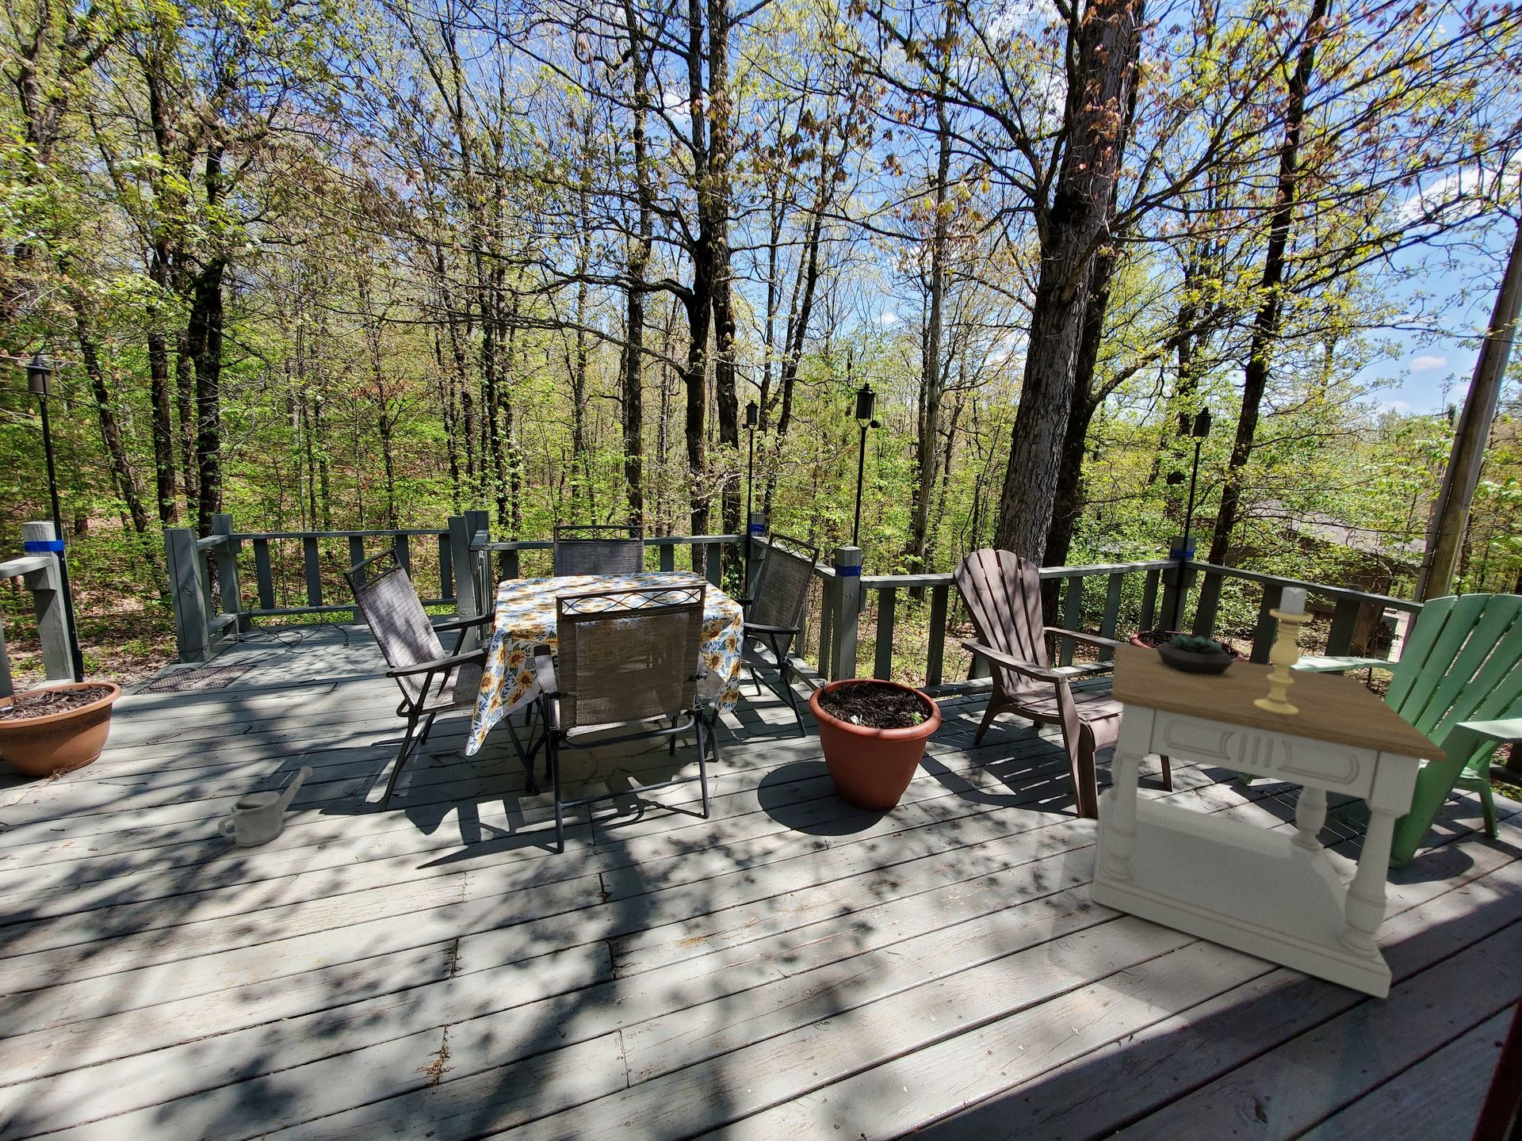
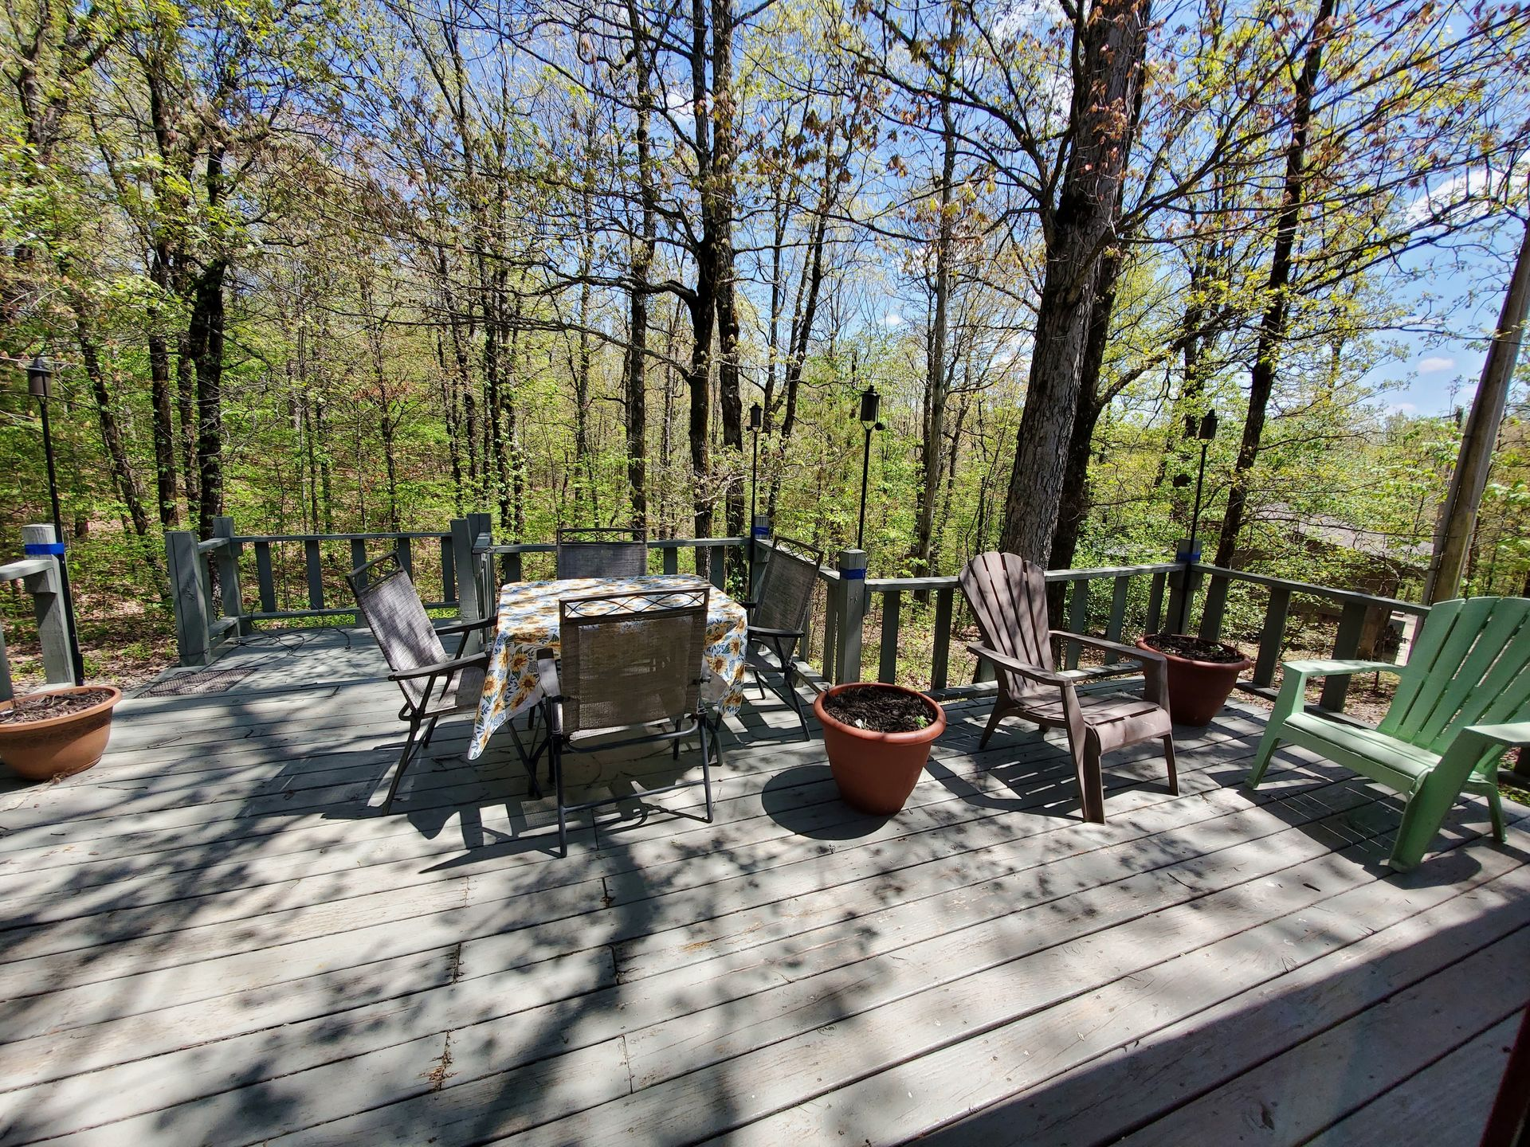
- watering can [217,766,313,847]
- candle holder [1254,585,1315,716]
- side table [1091,644,1448,1000]
- succulent plant [1155,633,1234,675]
